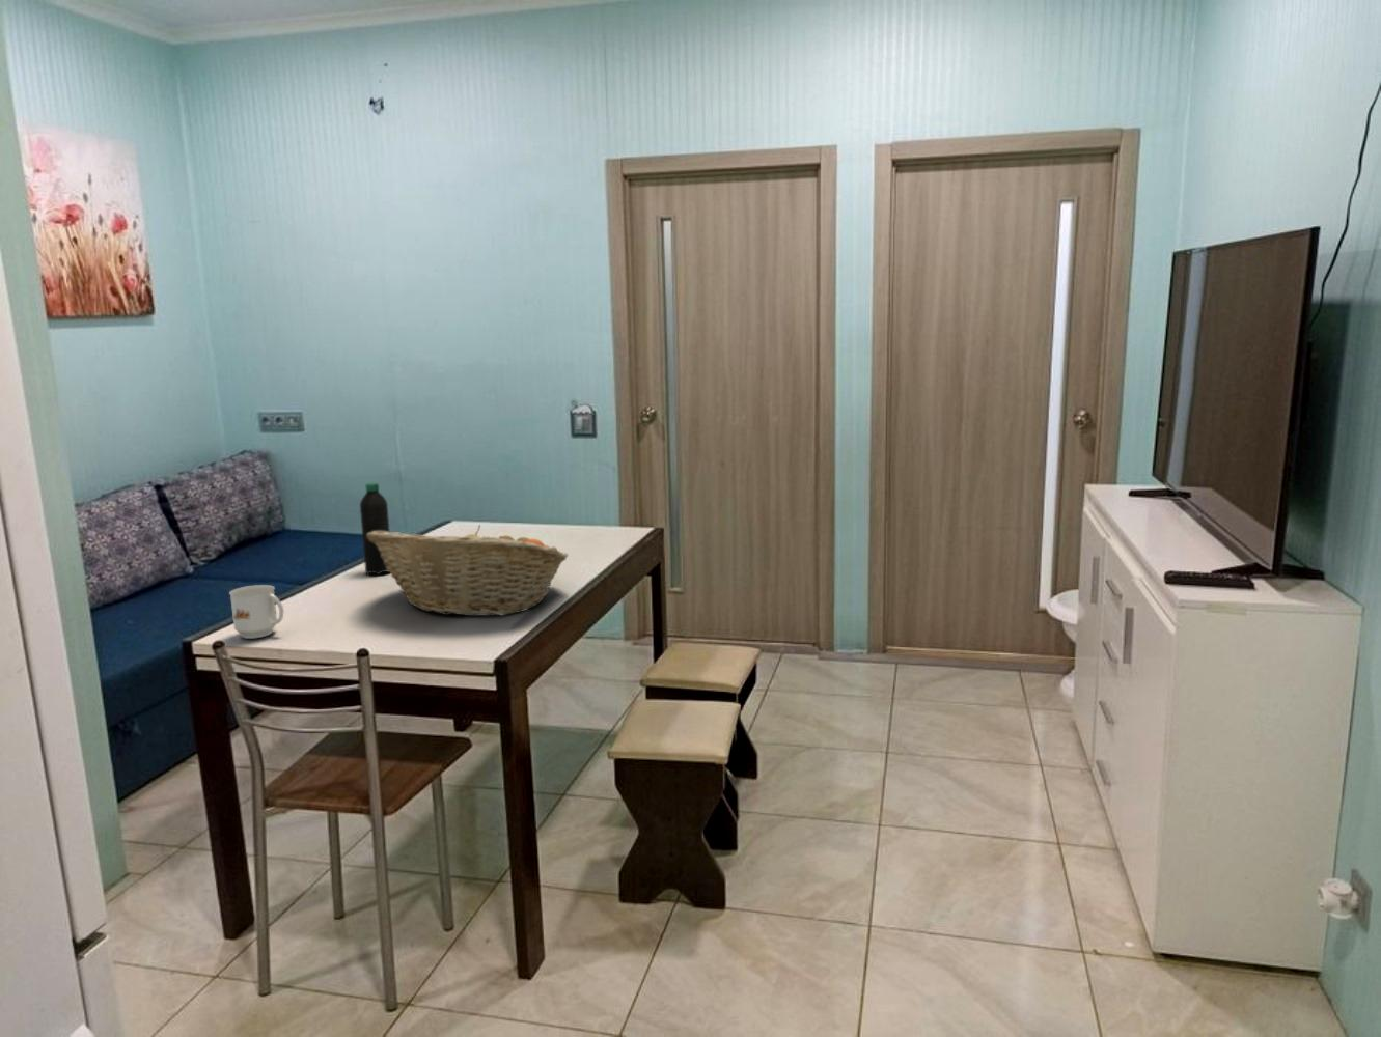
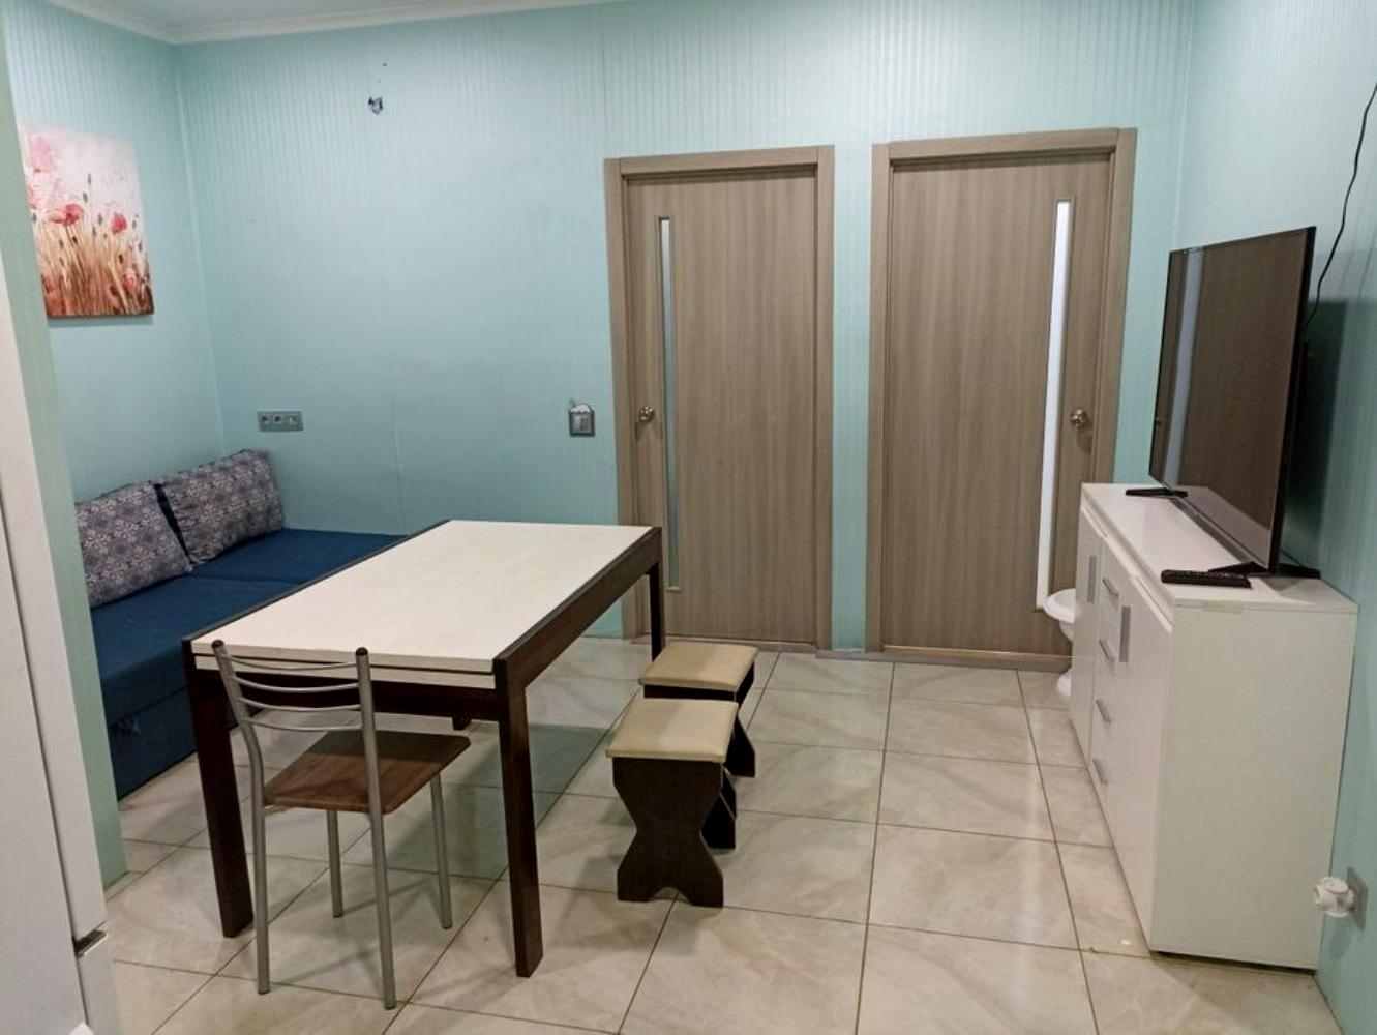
- mug [228,584,284,639]
- fruit basket [367,524,570,617]
- water bottle [359,483,391,576]
